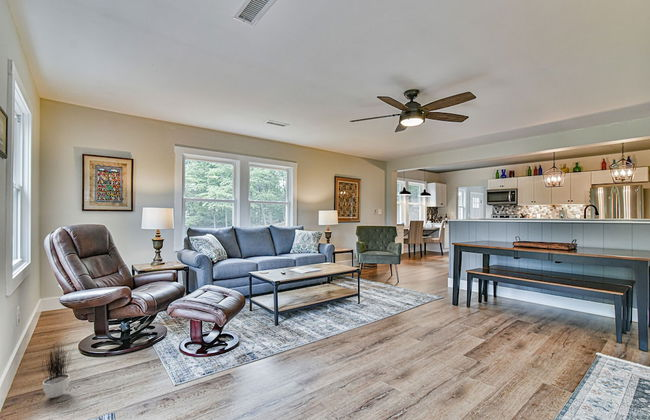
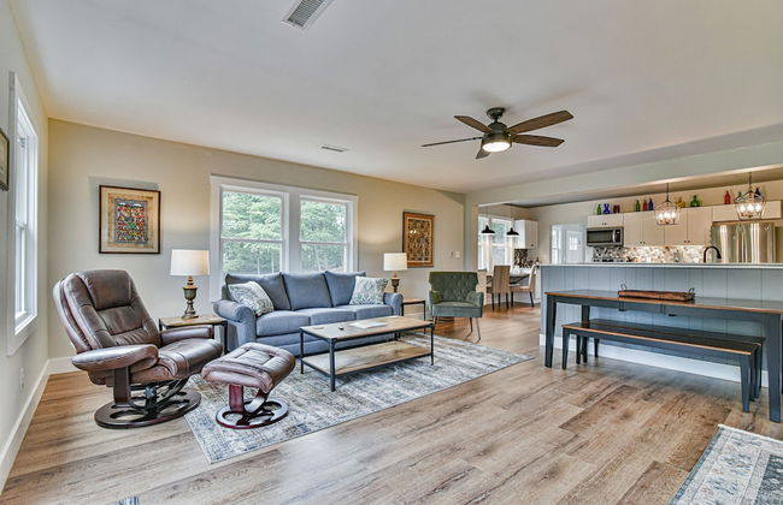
- potted plant [41,341,78,399]
